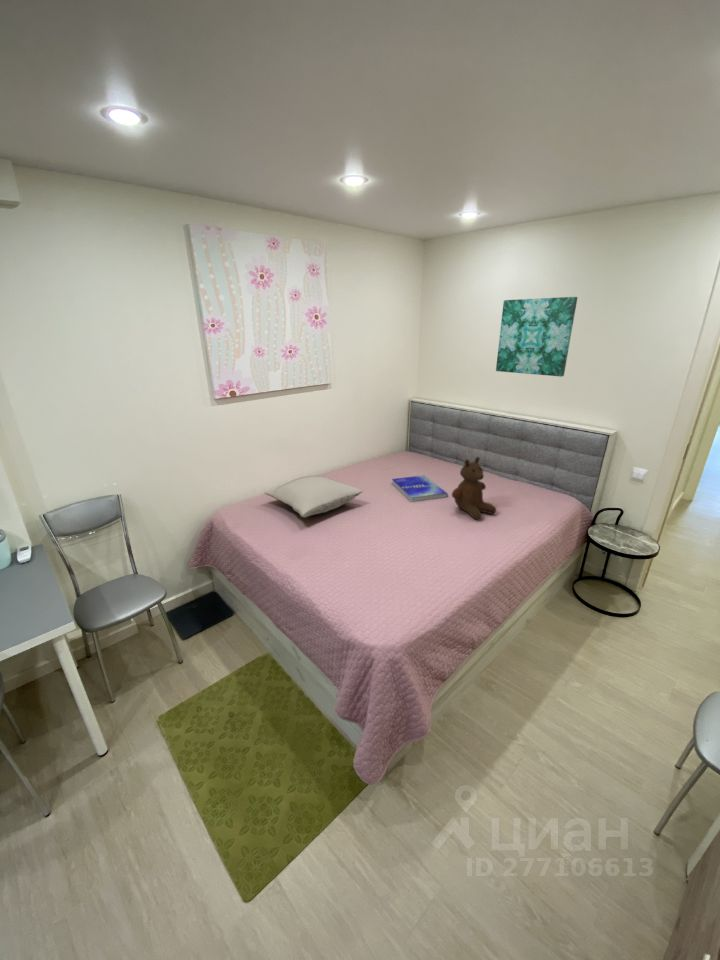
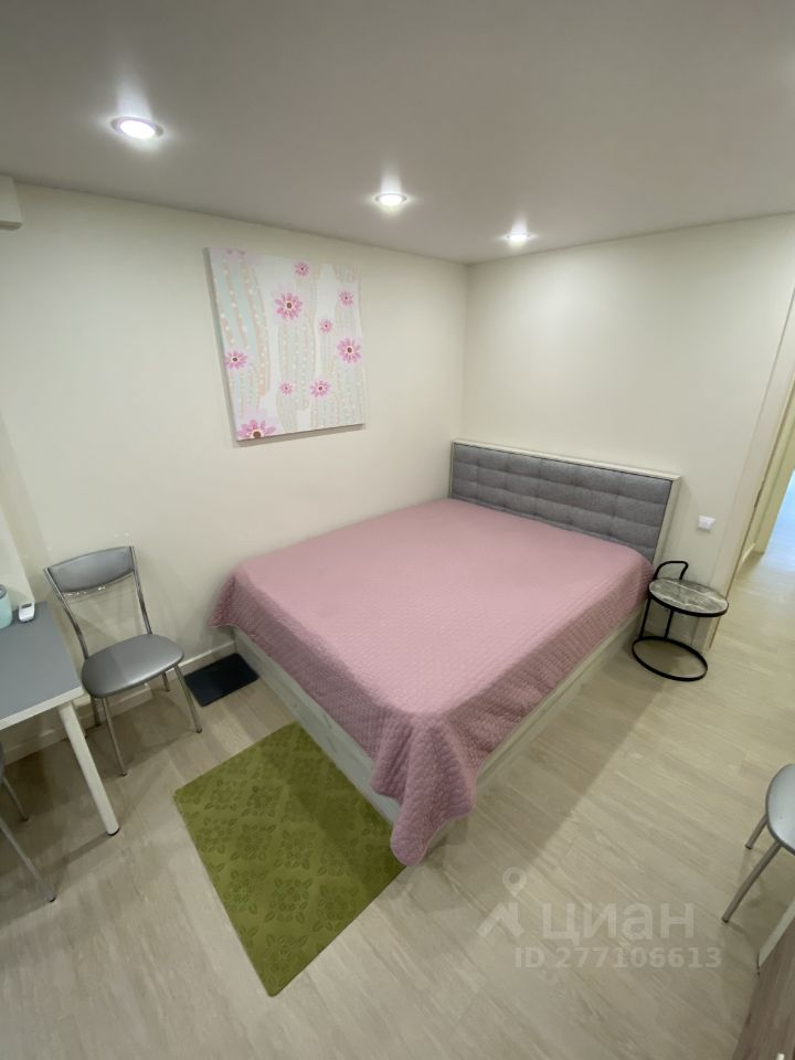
- teddy bear [451,456,497,520]
- wall art [495,296,578,377]
- pillow [263,475,363,518]
- book [391,474,449,503]
